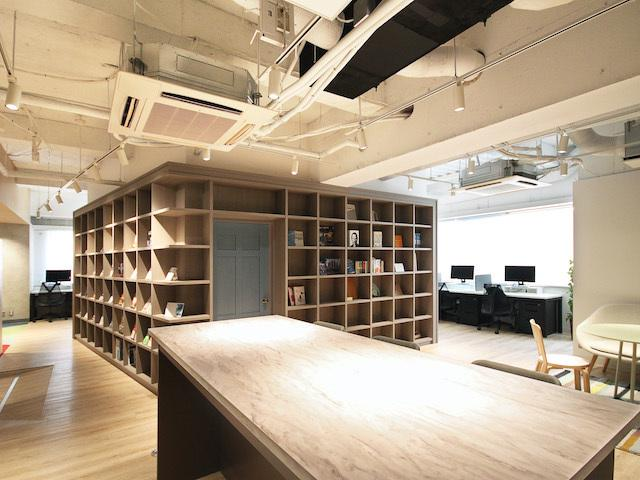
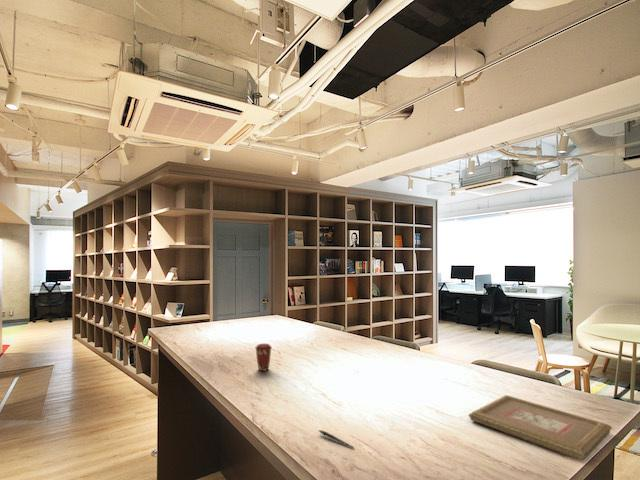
+ coffee cup [254,343,273,372]
+ picture frame [468,394,613,461]
+ pen [318,429,355,449]
